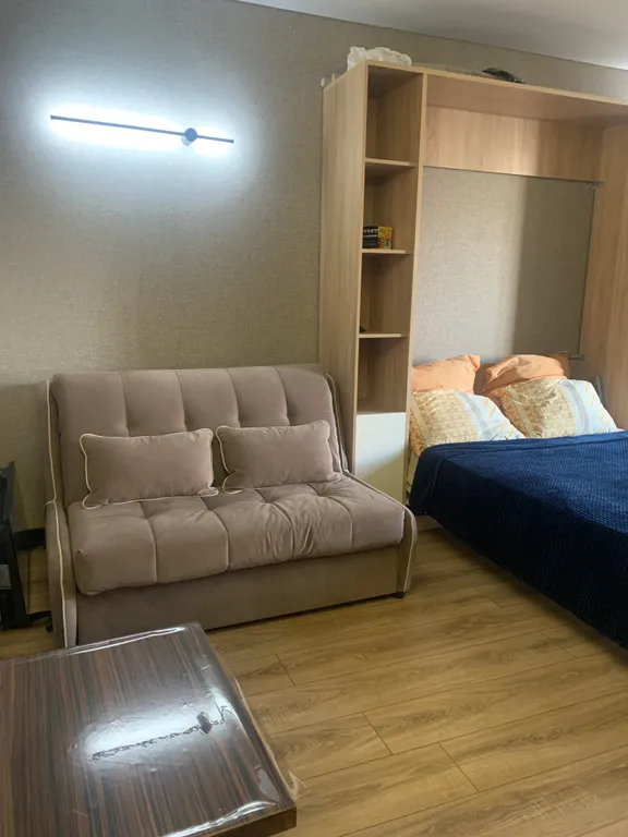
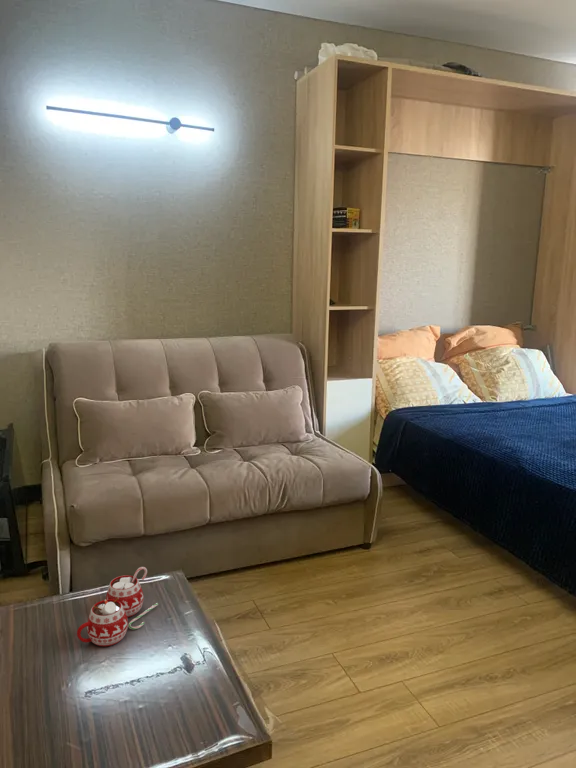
+ mug [76,566,159,647]
